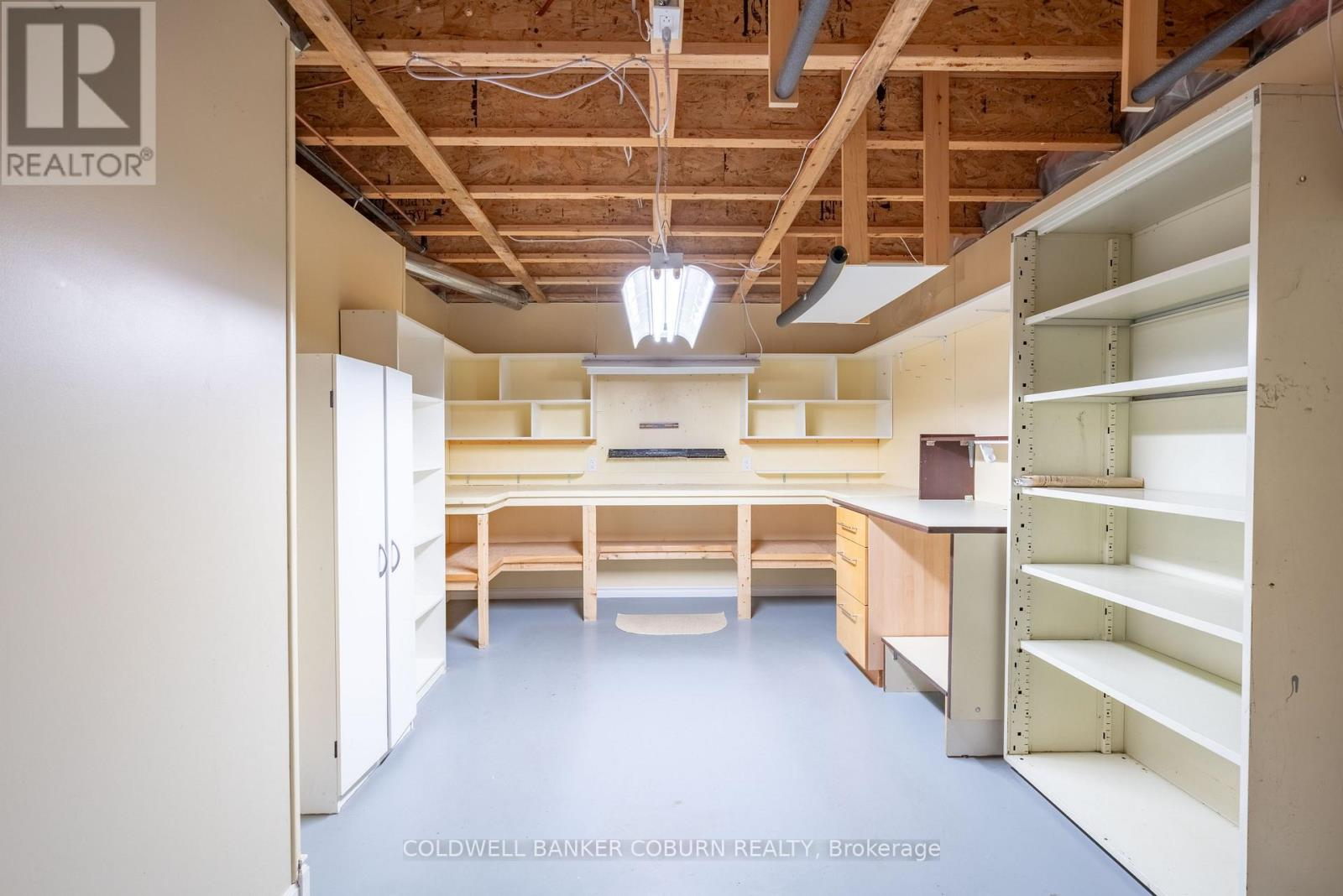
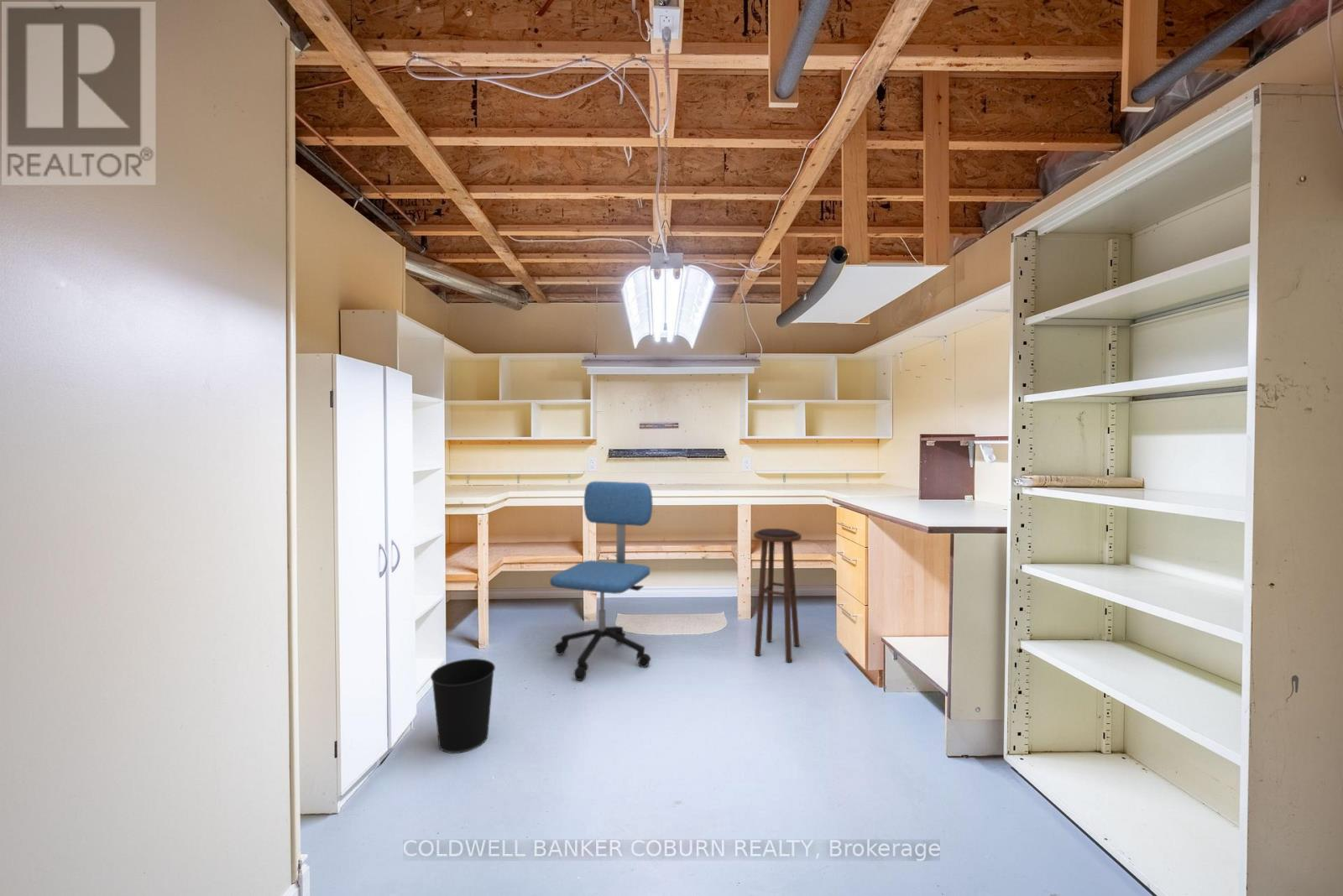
+ stool [753,528,802,664]
+ wastebasket [430,658,496,754]
+ office chair [549,481,654,681]
